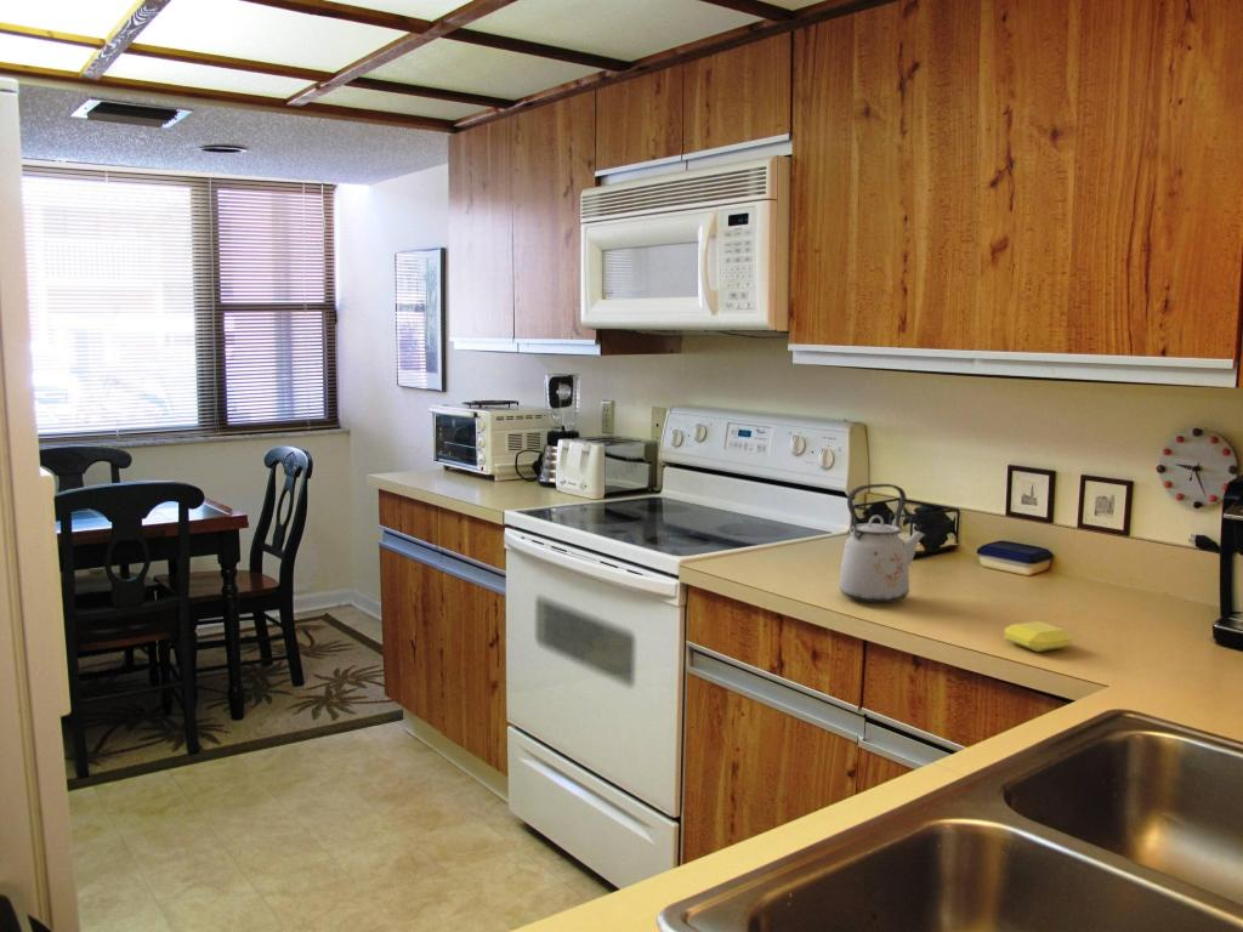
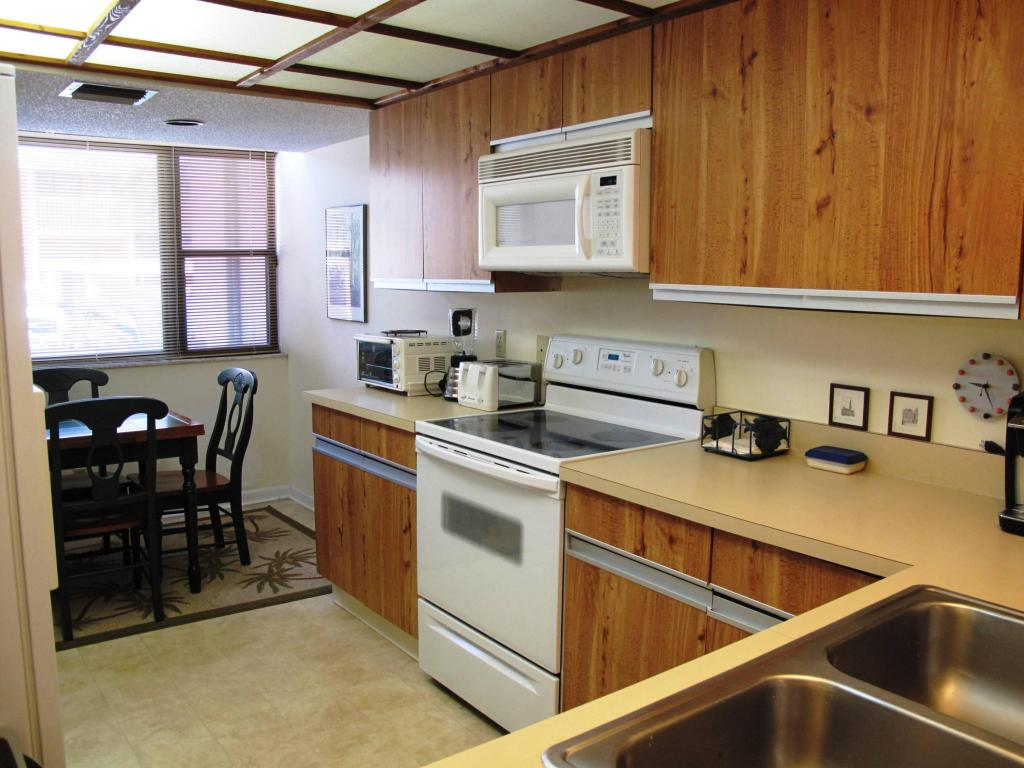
- kettle [838,483,926,604]
- soap bar [1004,620,1073,653]
